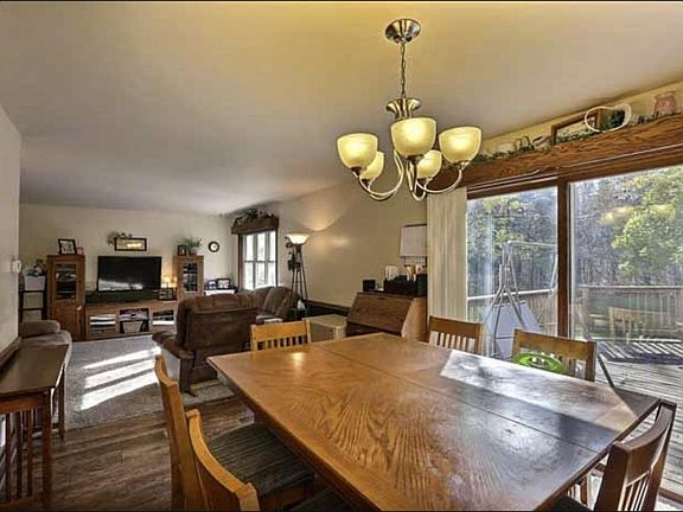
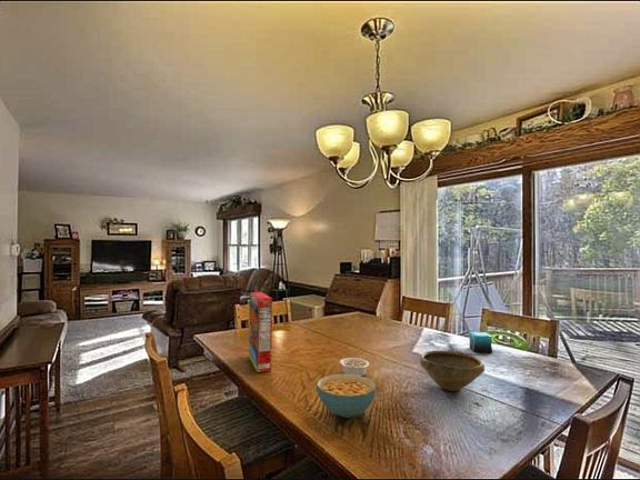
+ bowl [419,350,486,392]
+ candle [468,331,493,353]
+ cereal bowl [316,372,377,419]
+ cereal box [248,291,273,373]
+ legume [339,357,370,377]
